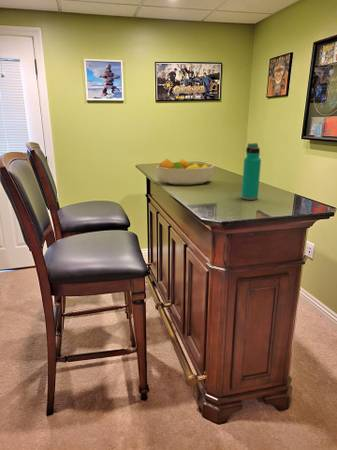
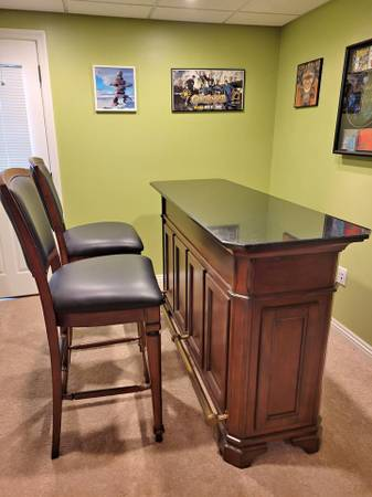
- water bottle [240,142,262,201]
- fruit bowl [155,158,216,186]
